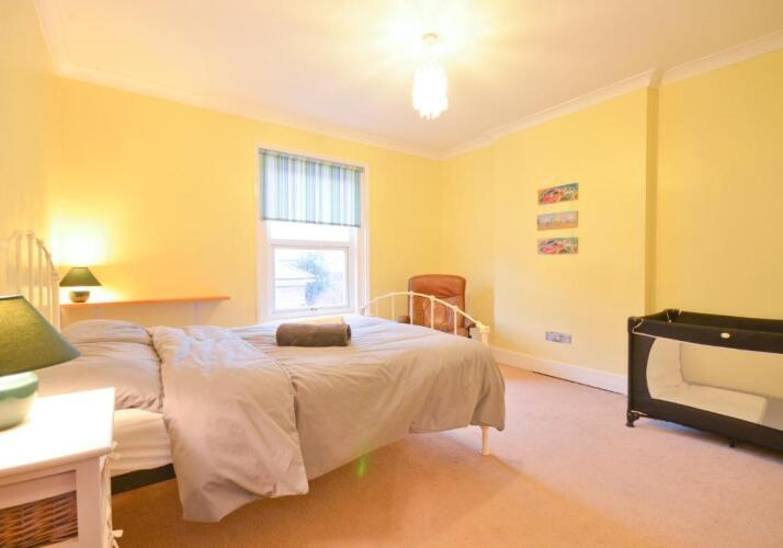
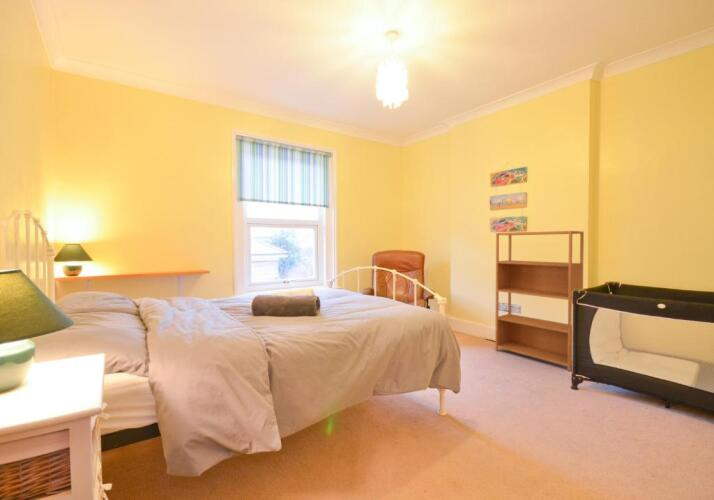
+ bookshelf [494,230,585,372]
